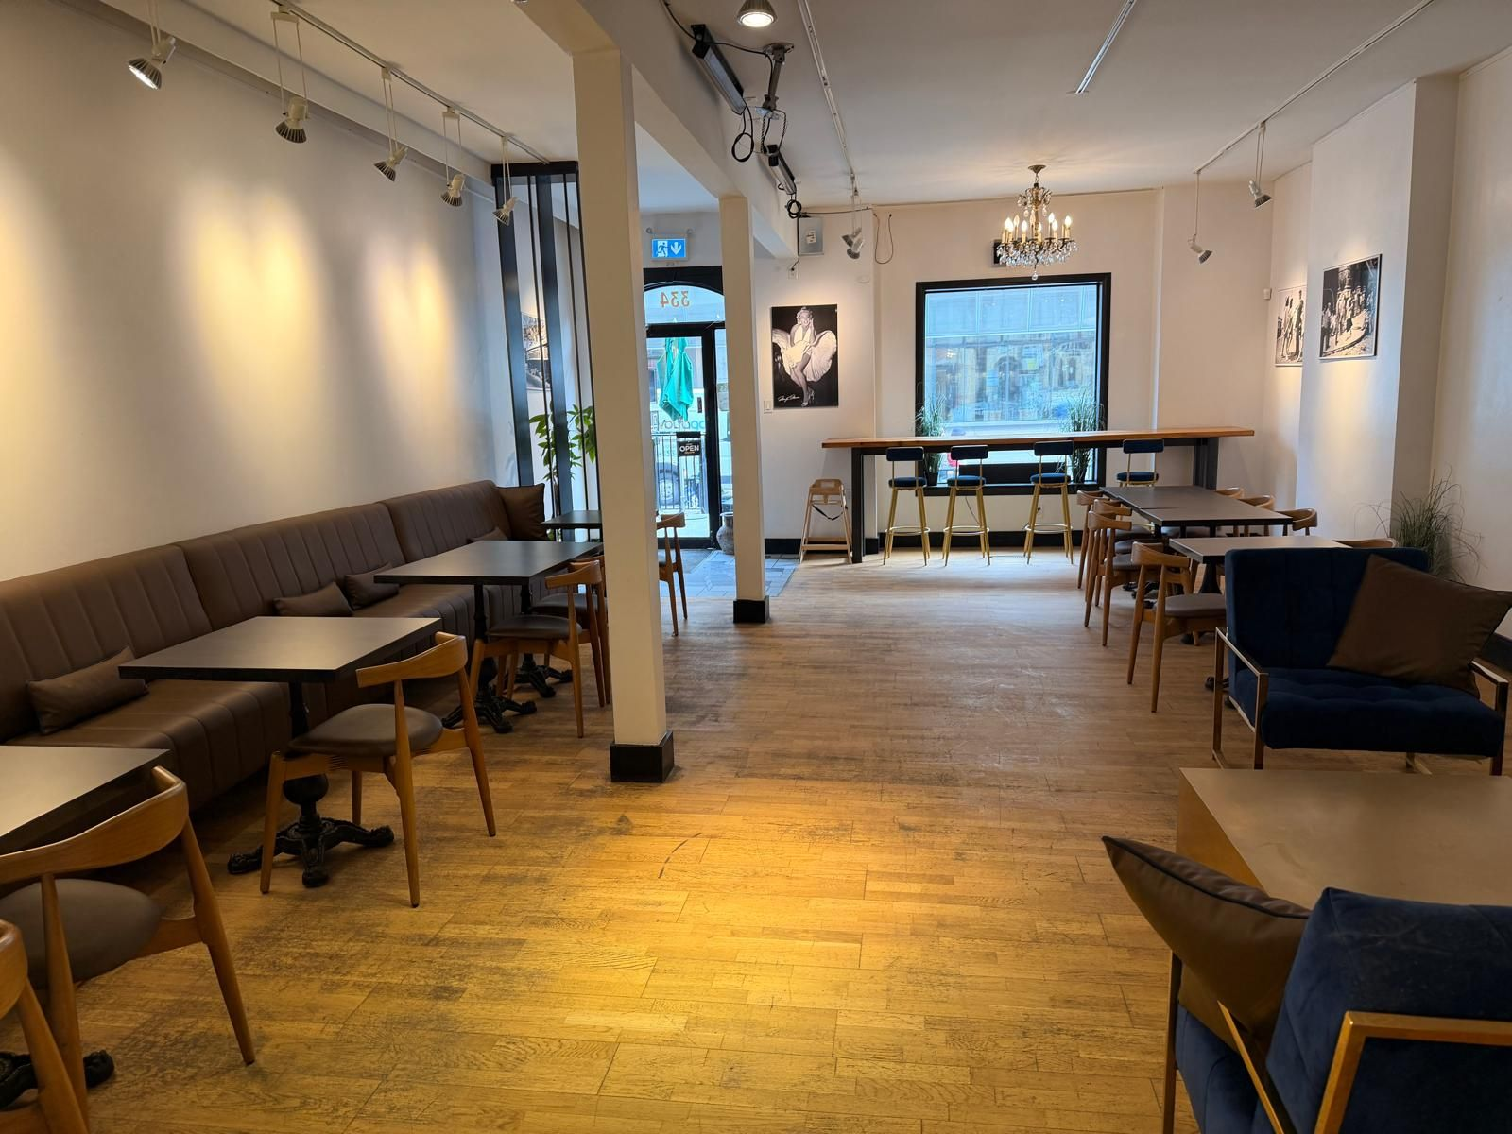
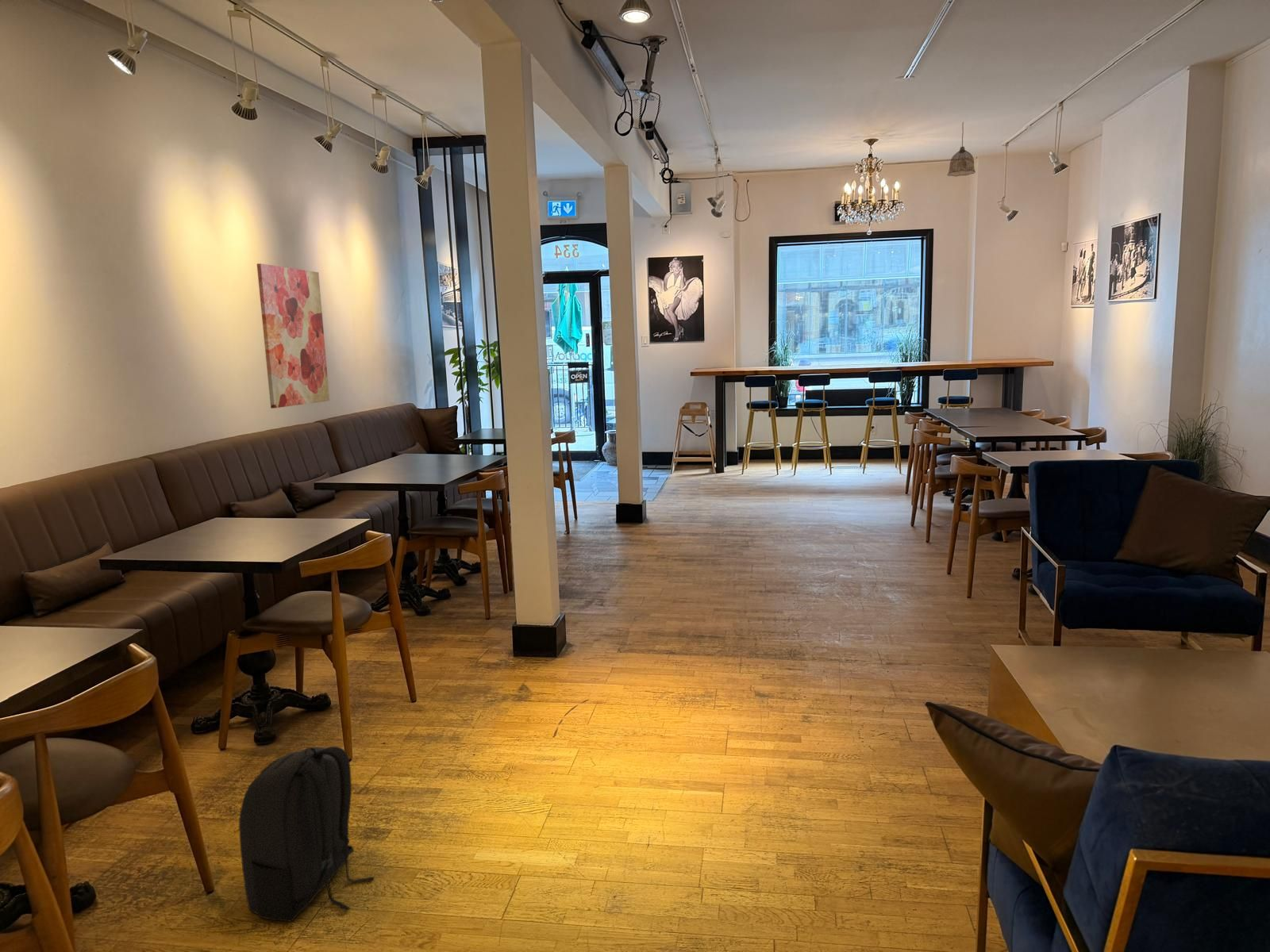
+ wall art [256,263,330,409]
+ pendant lamp [947,121,976,177]
+ backpack [238,746,375,923]
